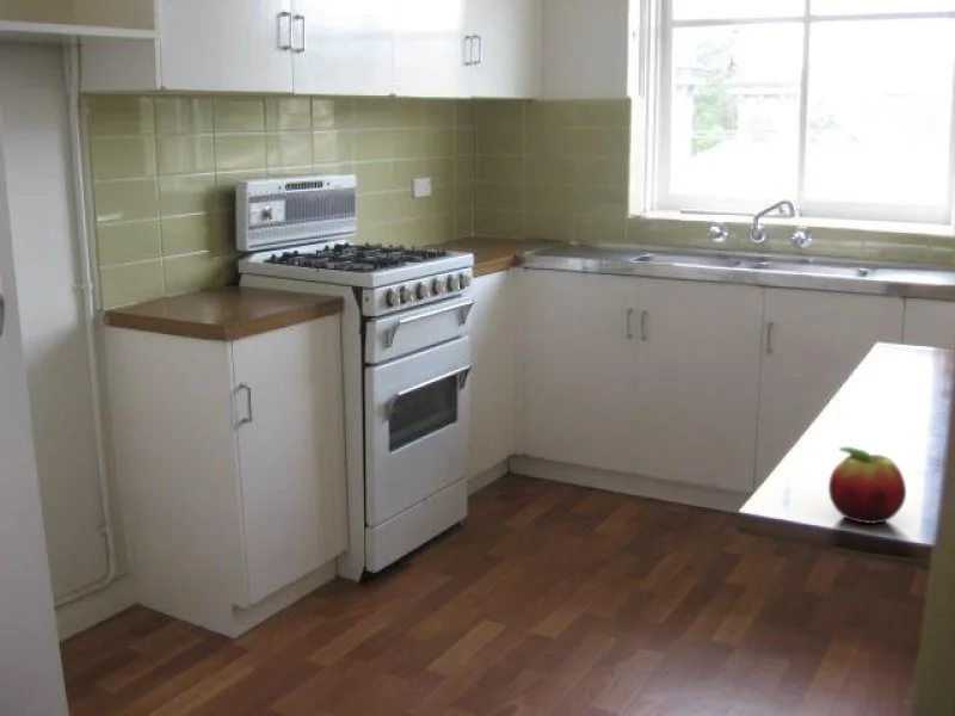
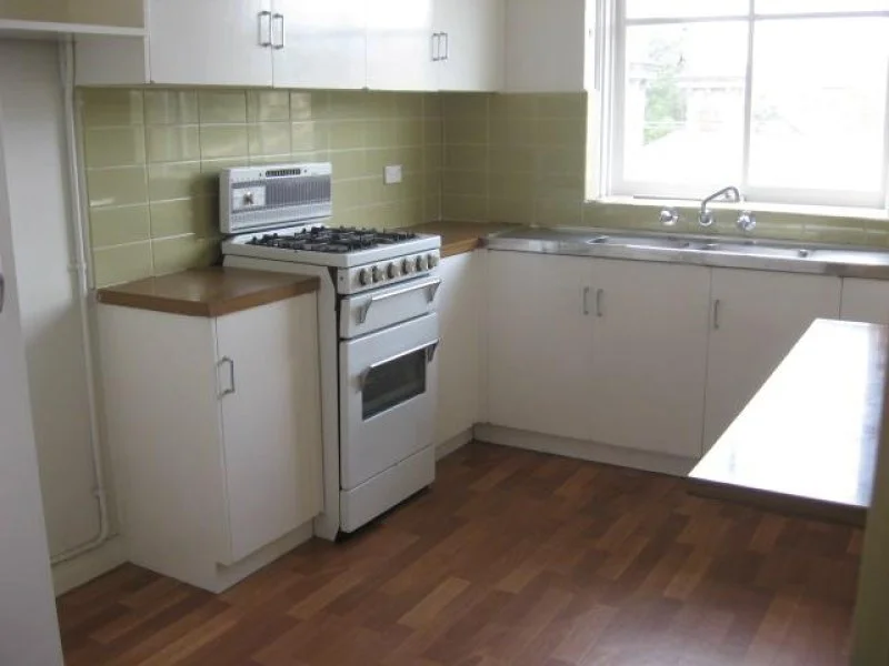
- fruit [827,446,907,525]
